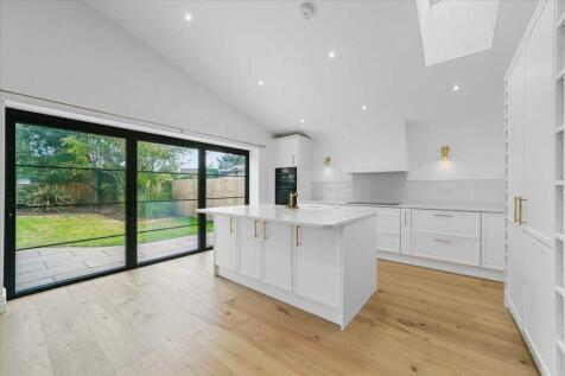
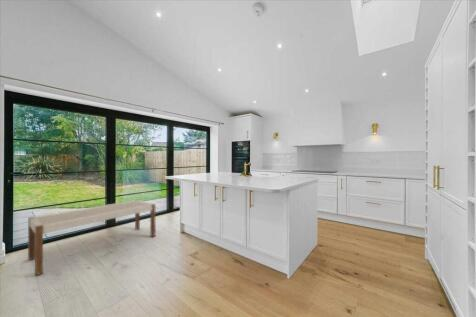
+ bench [27,199,156,276]
